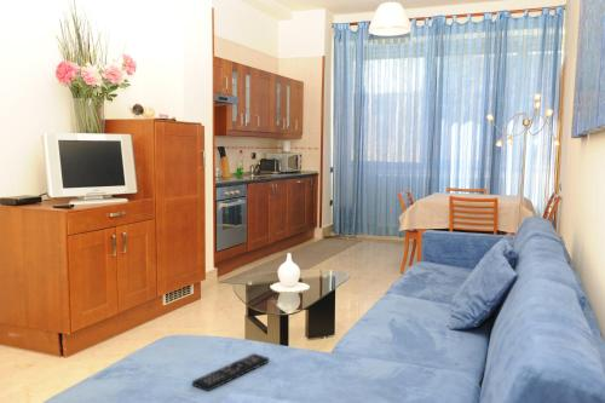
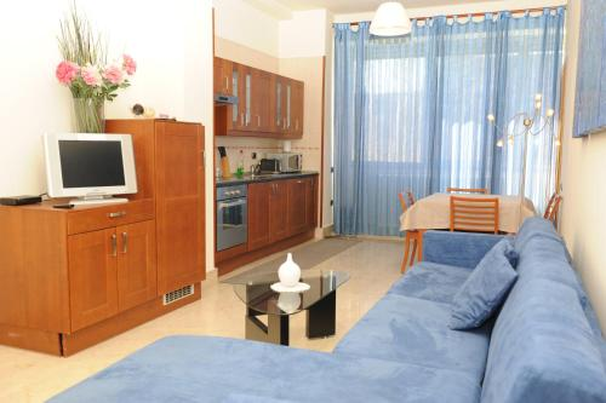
- remote control [191,352,270,392]
